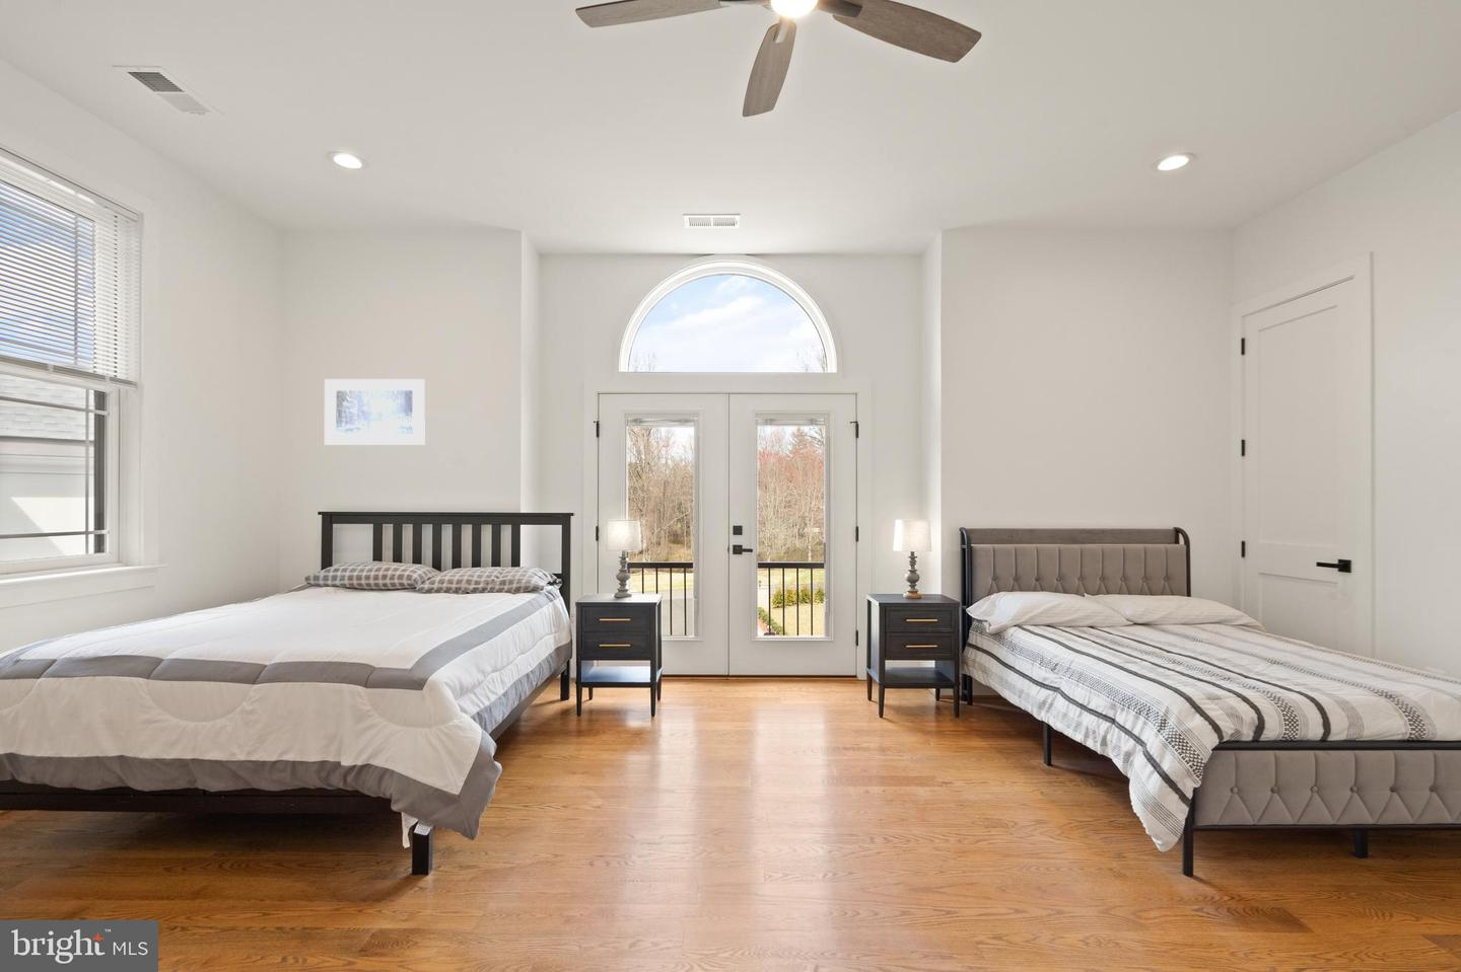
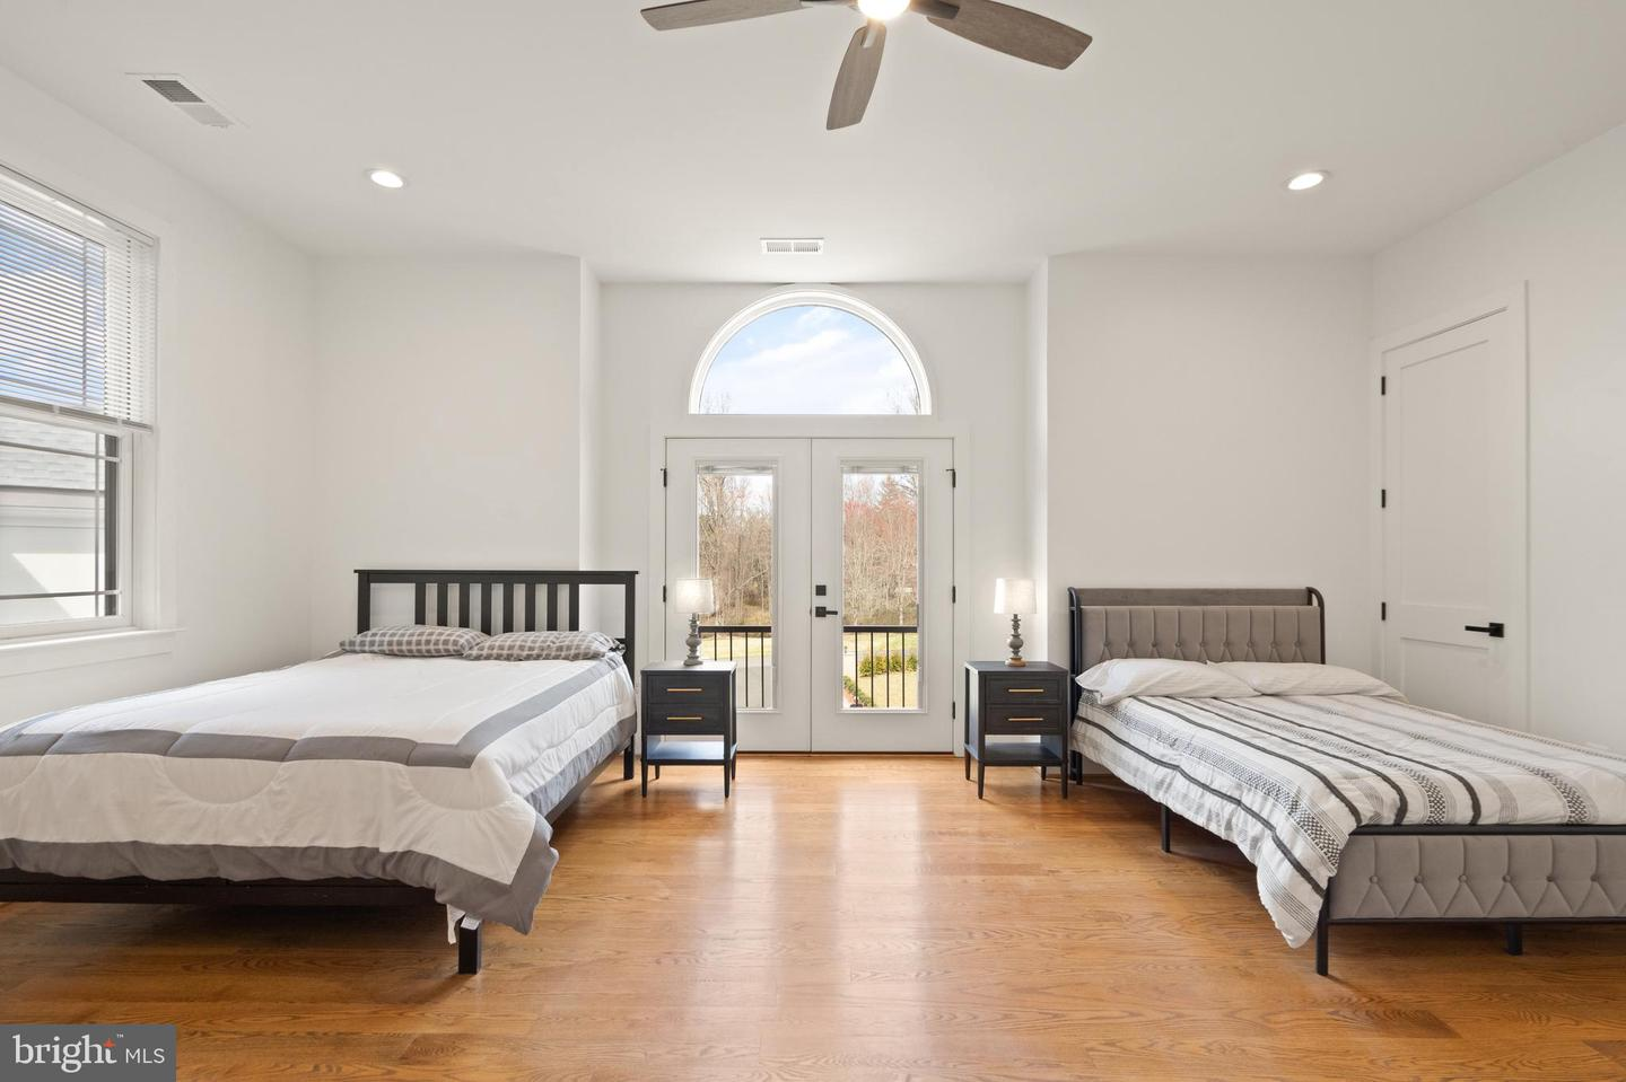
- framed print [323,378,427,446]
